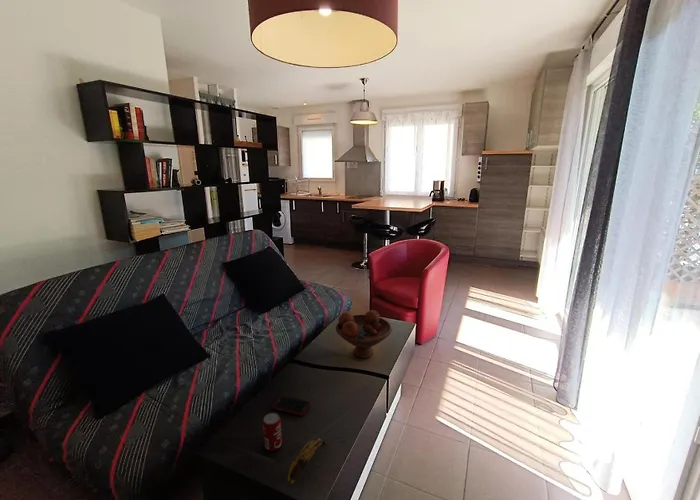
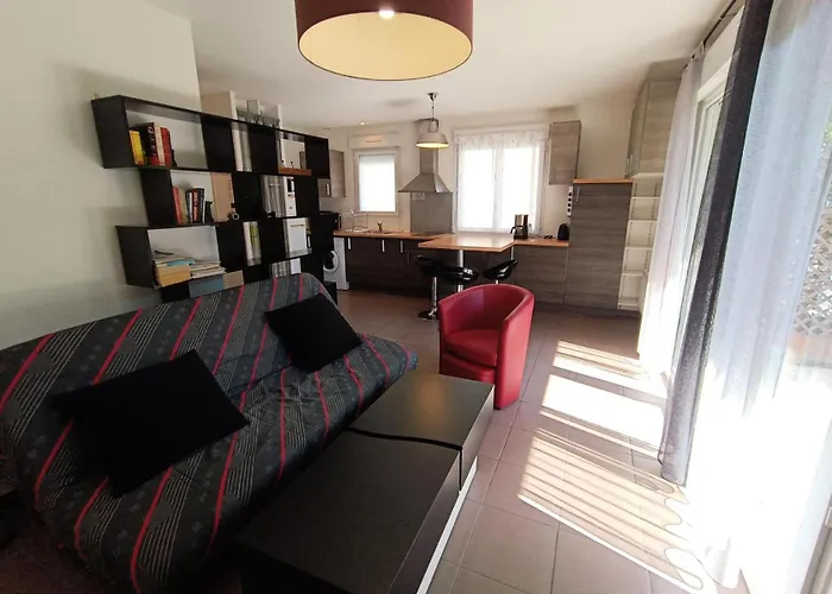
- banana [287,437,328,486]
- cell phone [271,395,311,417]
- beverage can [262,412,283,452]
- fruit bowl [335,309,393,359]
